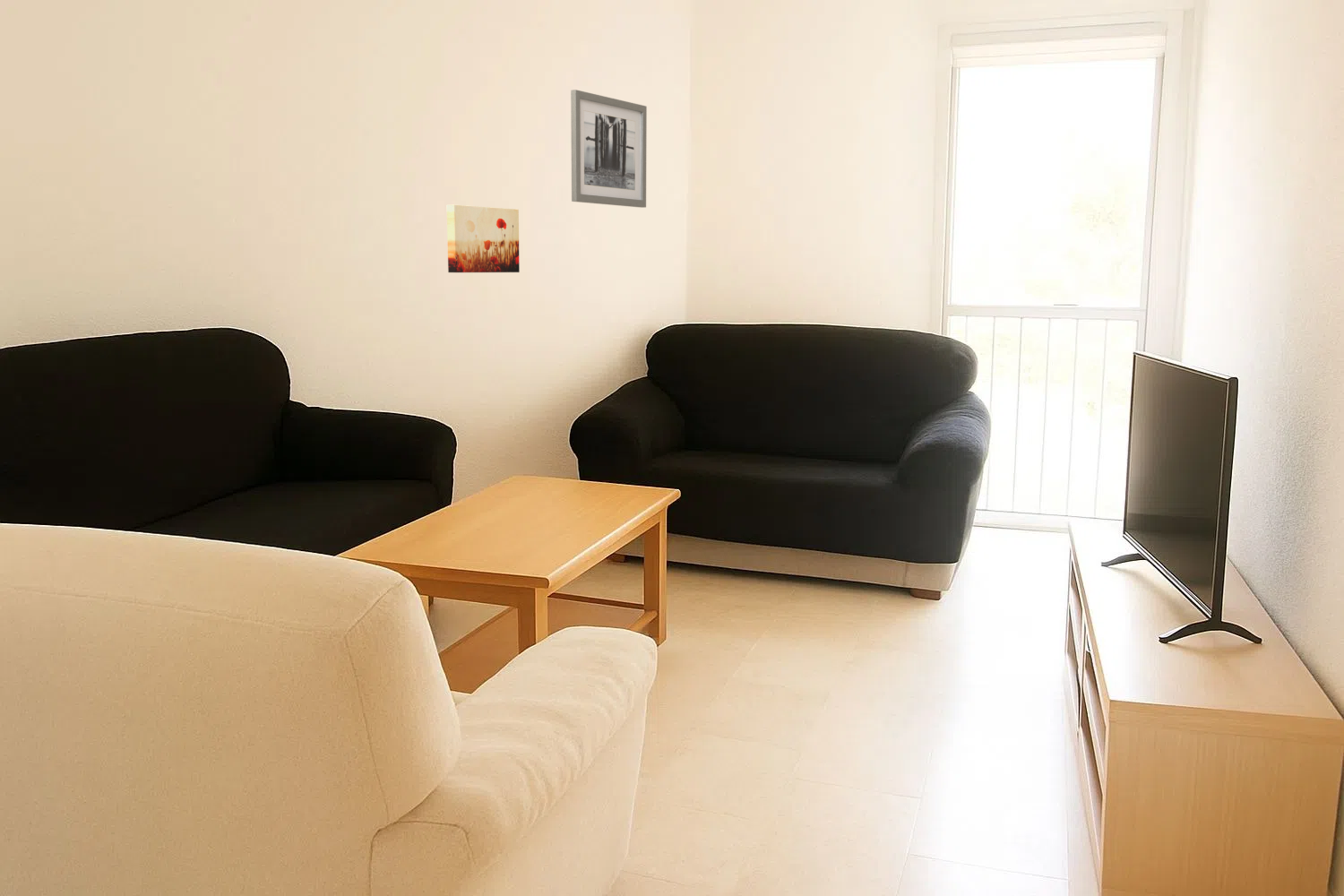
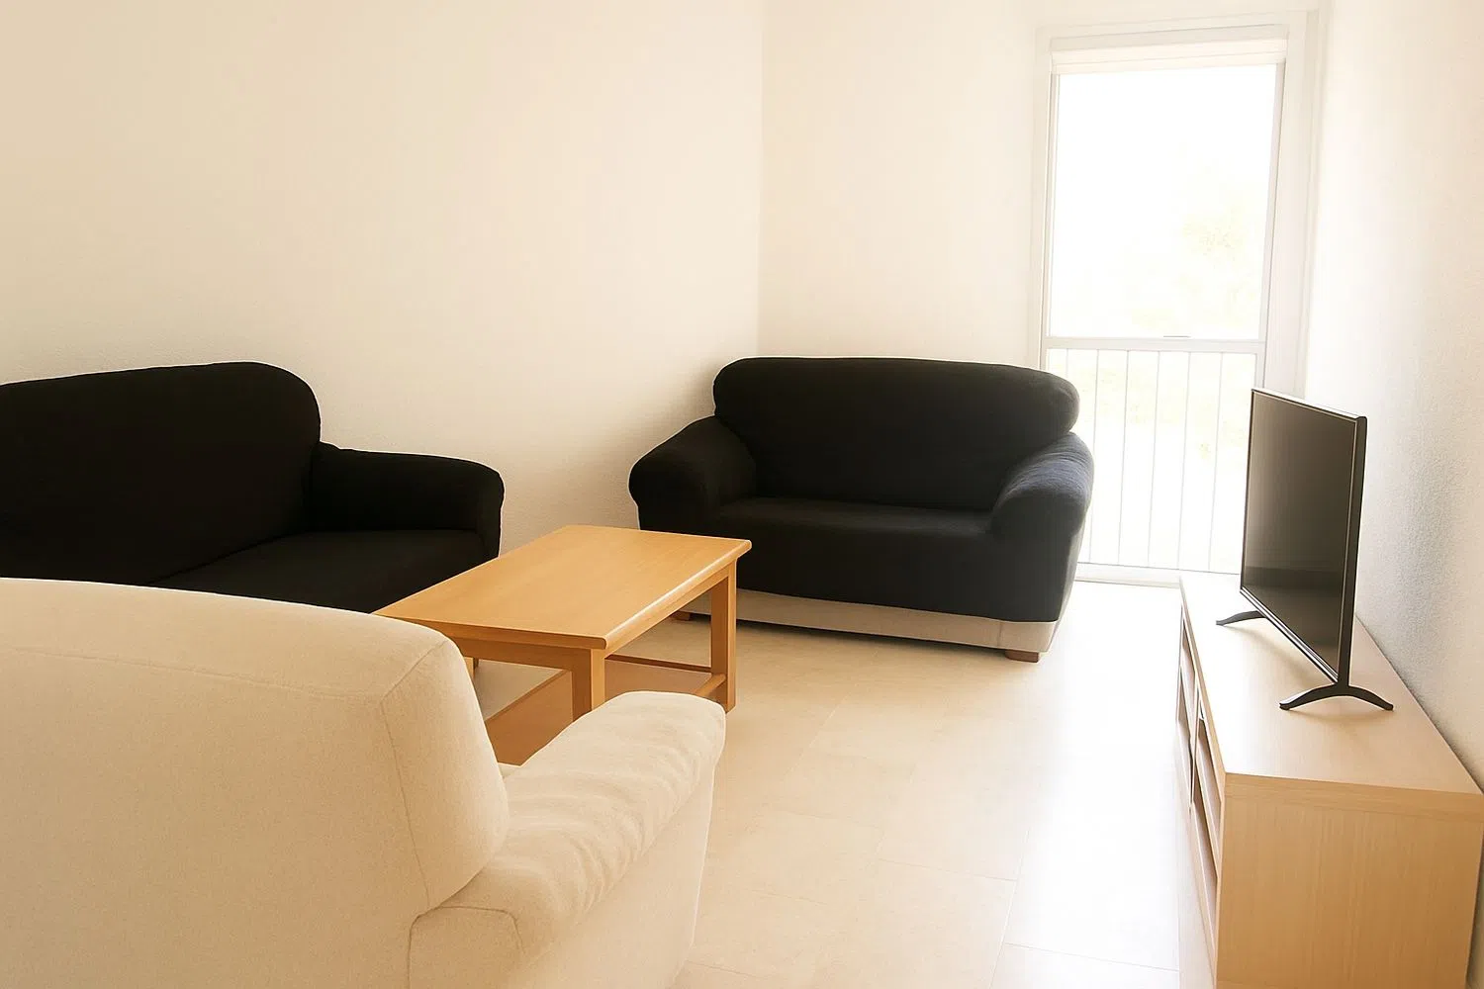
- wall art [570,89,648,209]
- wall art [446,204,521,273]
